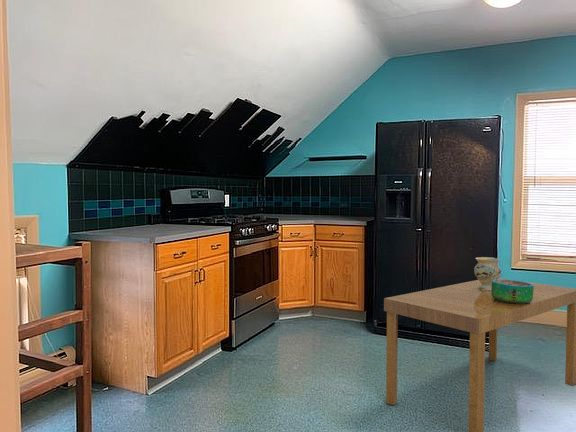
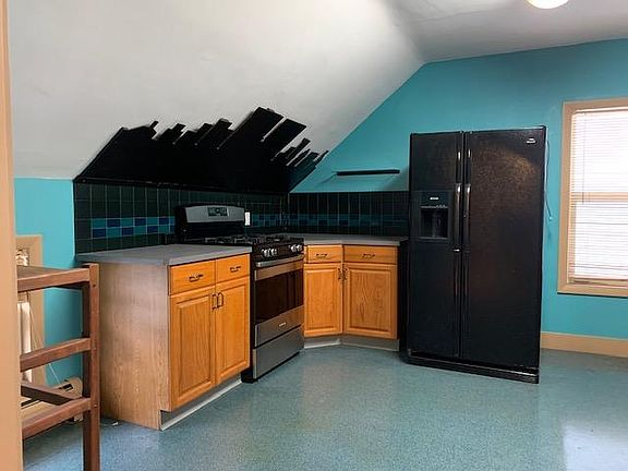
- vase [473,256,502,291]
- dining table [383,277,576,432]
- decorative bowl [491,278,534,304]
